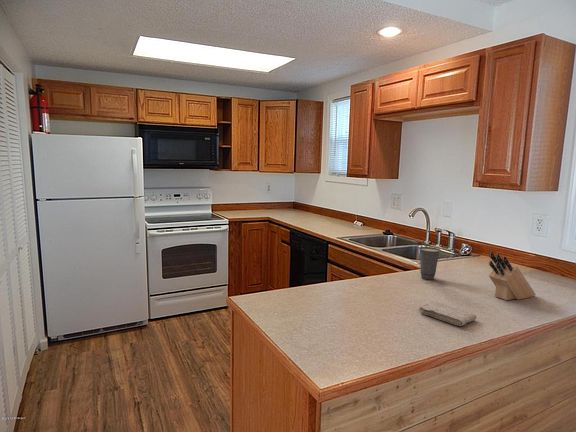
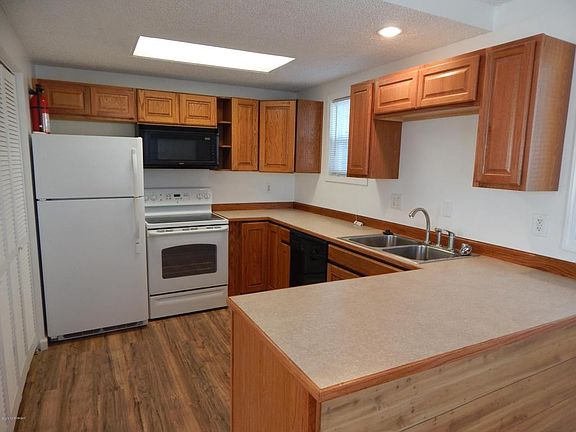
- washcloth [418,300,477,327]
- cup [418,246,442,281]
- knife block [488,251,537,301]
